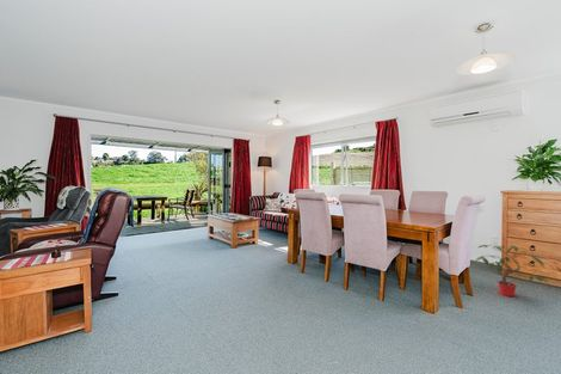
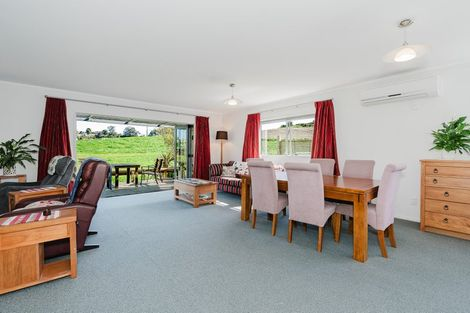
- potted plant [474,244,549,298]
